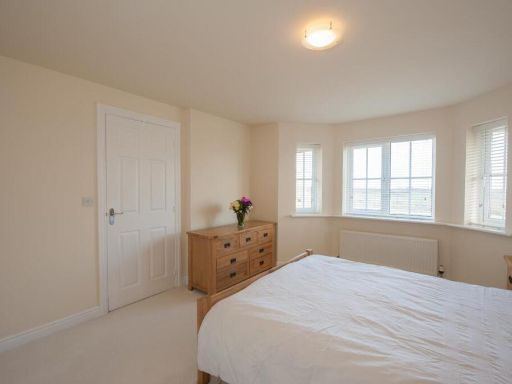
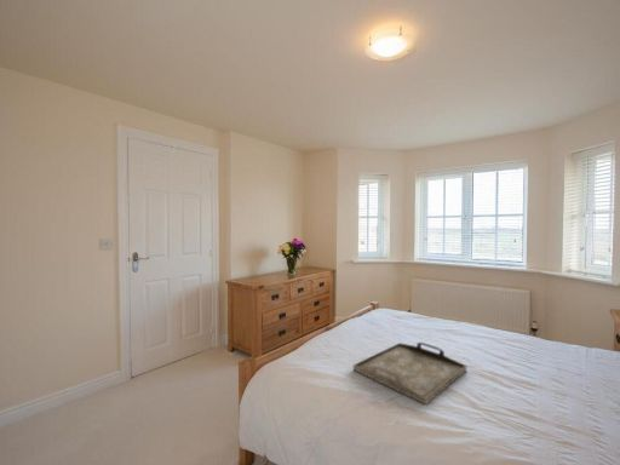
+ serving tray [352,341,467,406]
